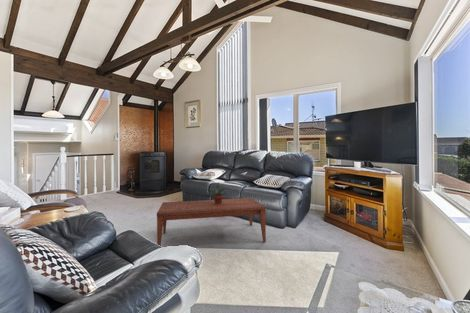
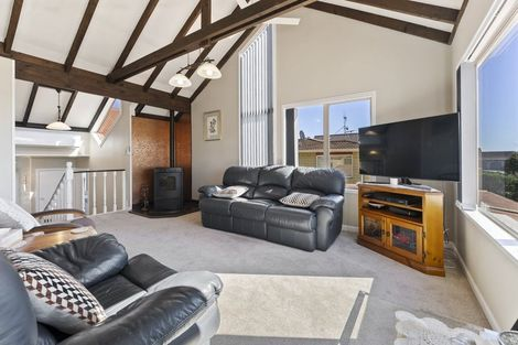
- coffee table [156,197,267,247]
- potted plant [208,183,230,204]
